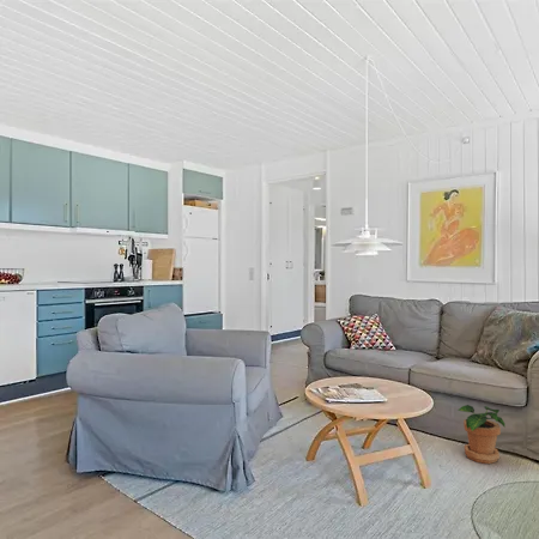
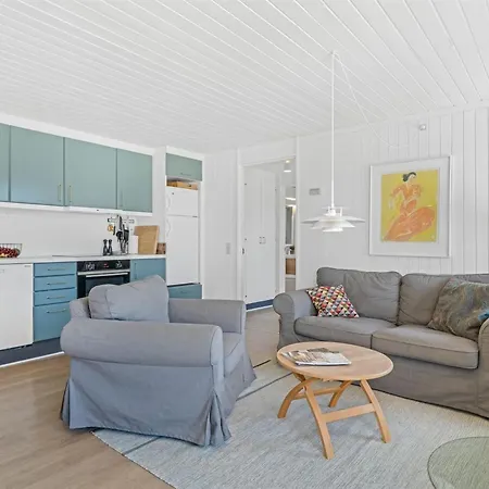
- potted plant [458,404,505,465]
